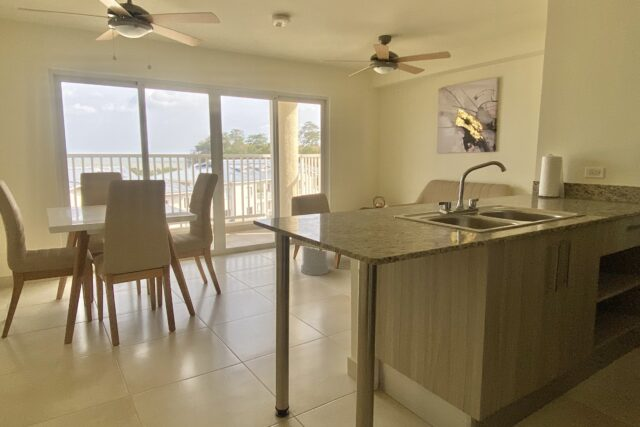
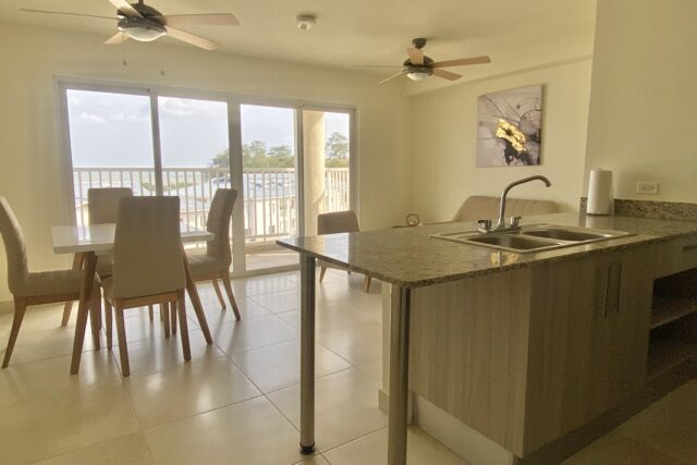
- trash can [300,245,329,276]
